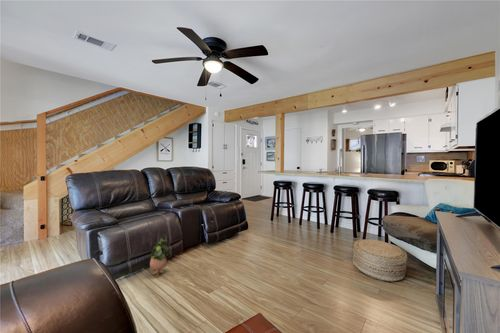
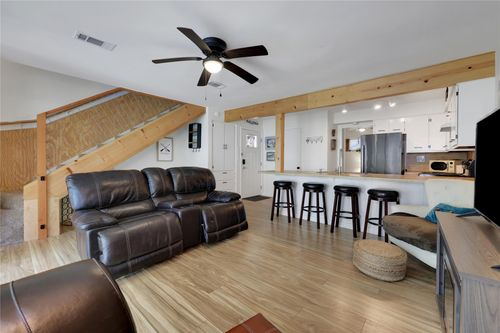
- potted plant [149,237,172,278]
